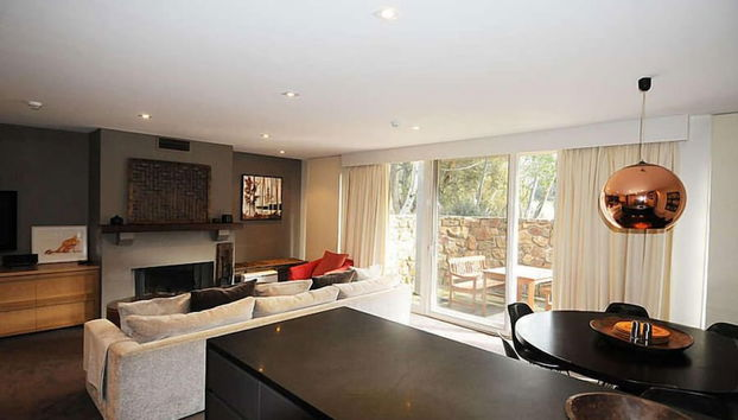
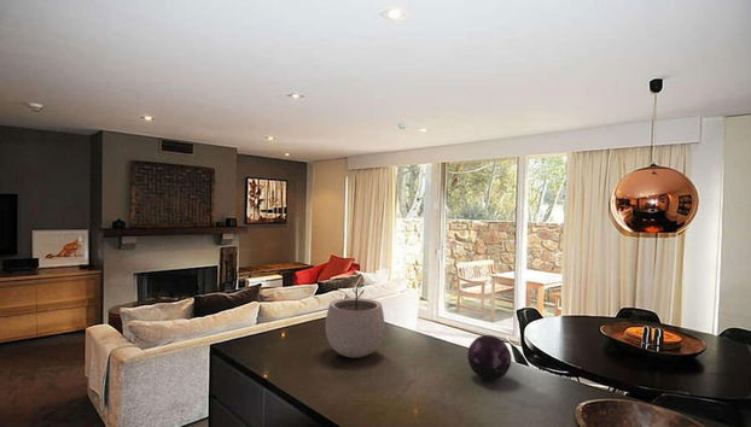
+ decorative orb [466,334,512,381]
+ plant pot [325,281,386,358]
